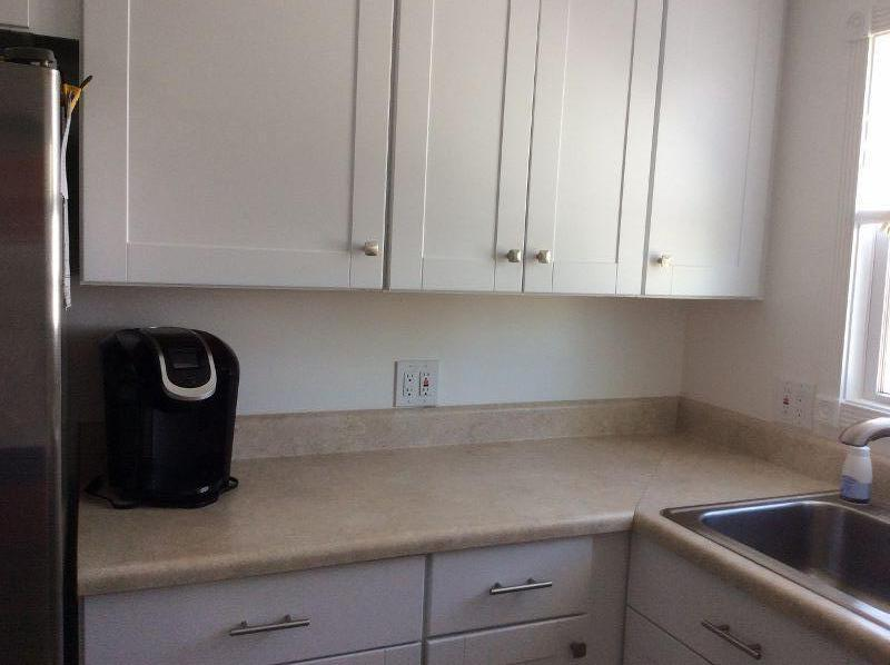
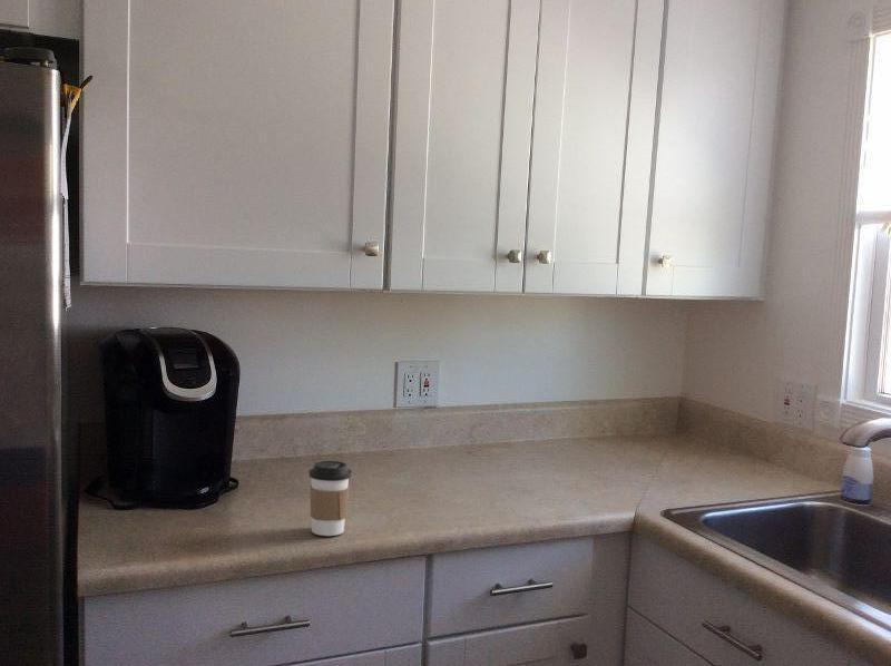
+ coffee cup [307,460,353,537]
